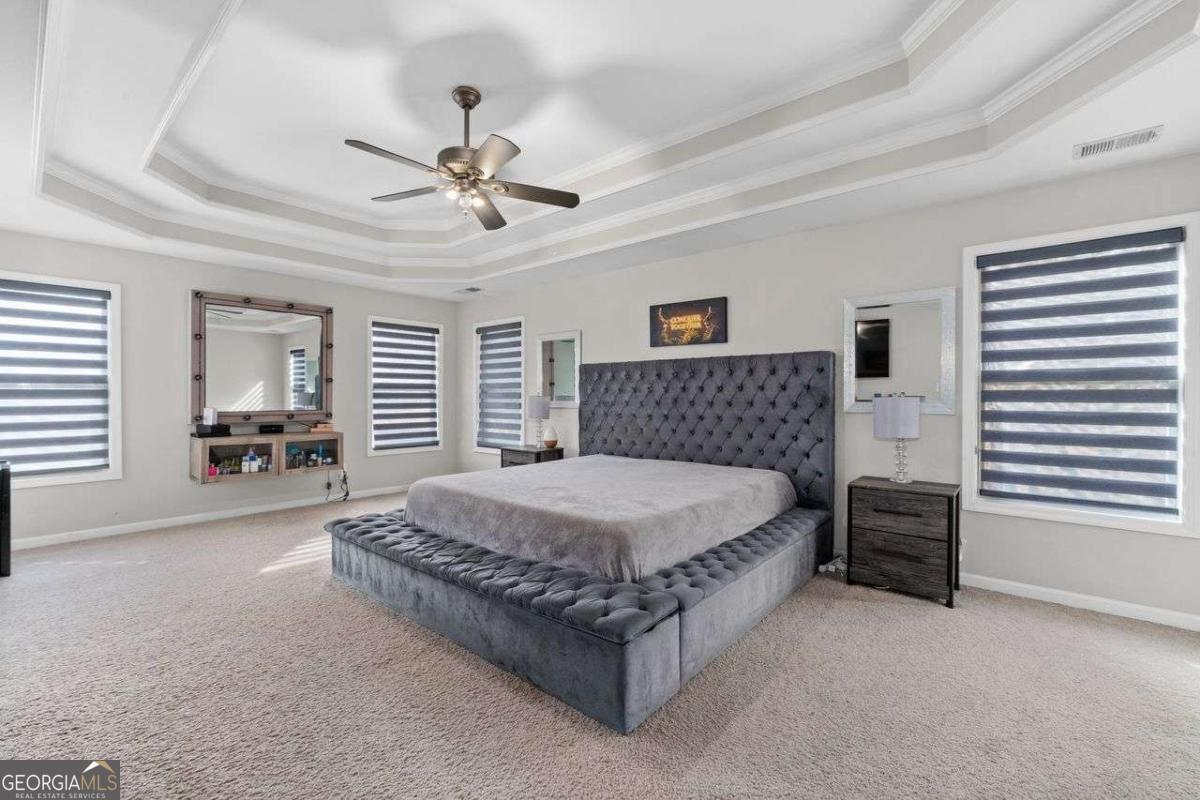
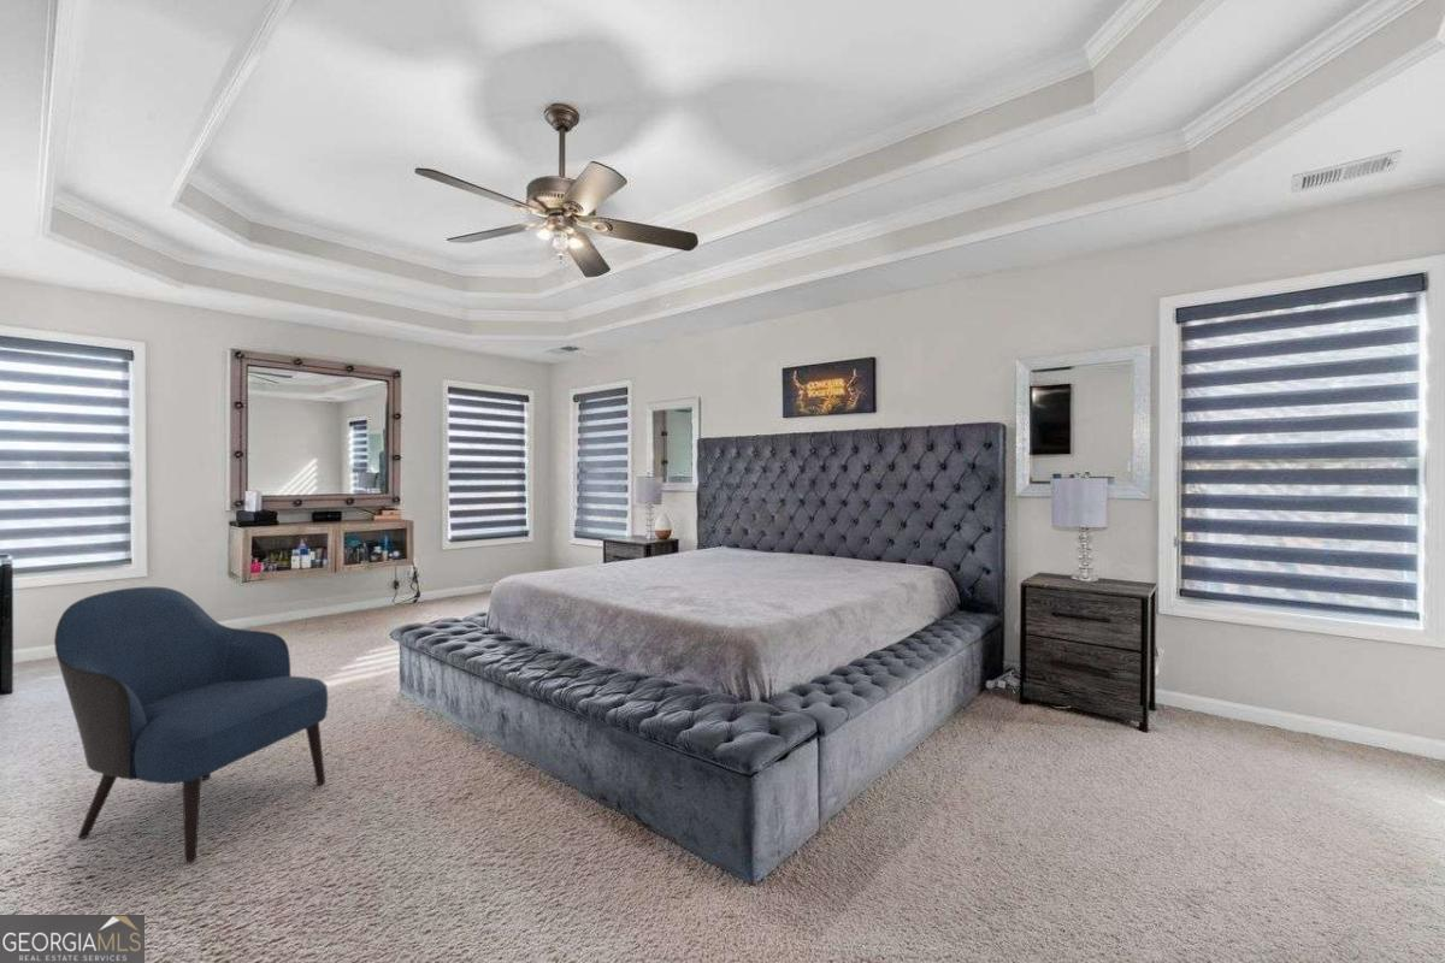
+ armchair [53,586,329,863]
